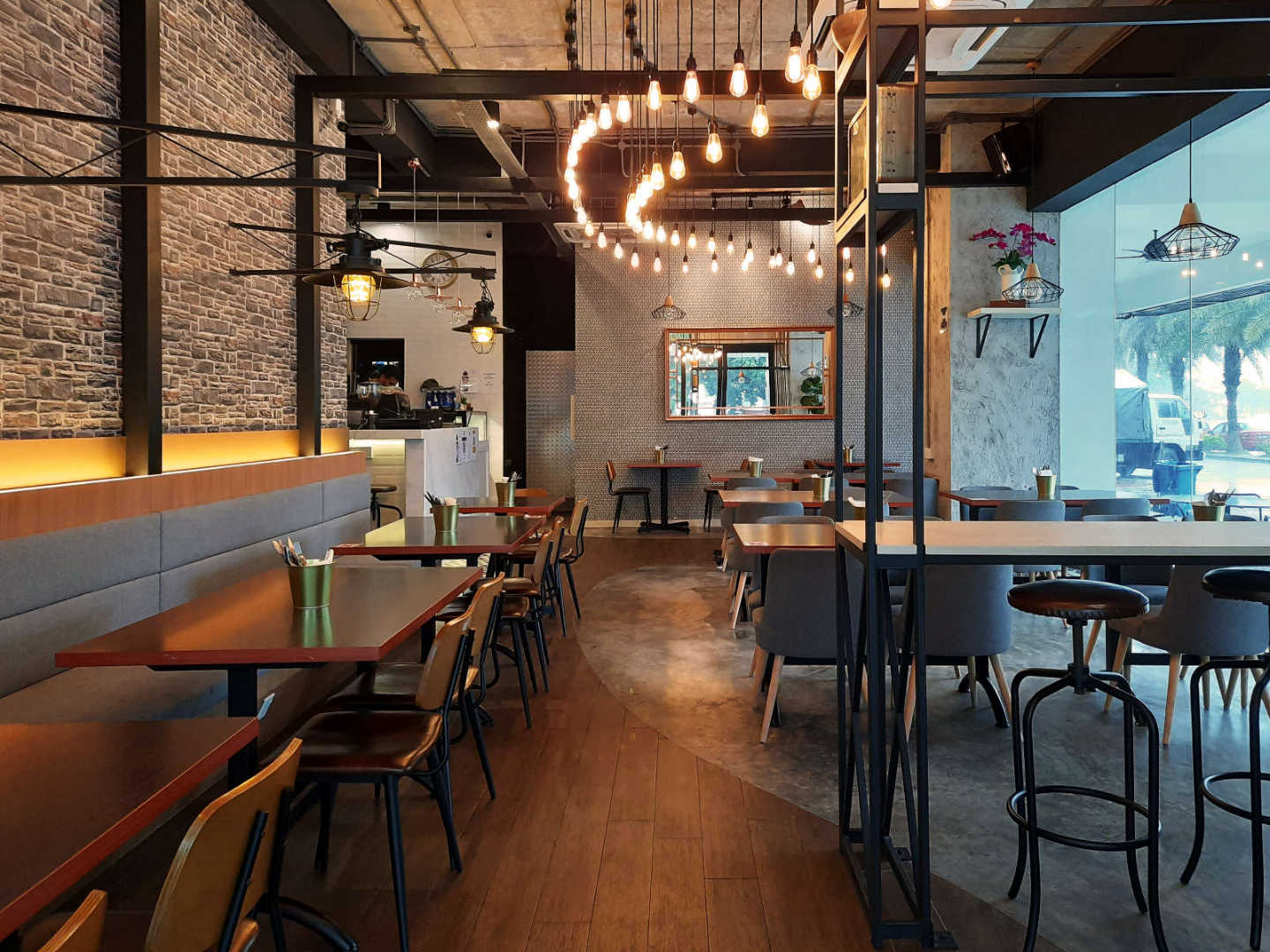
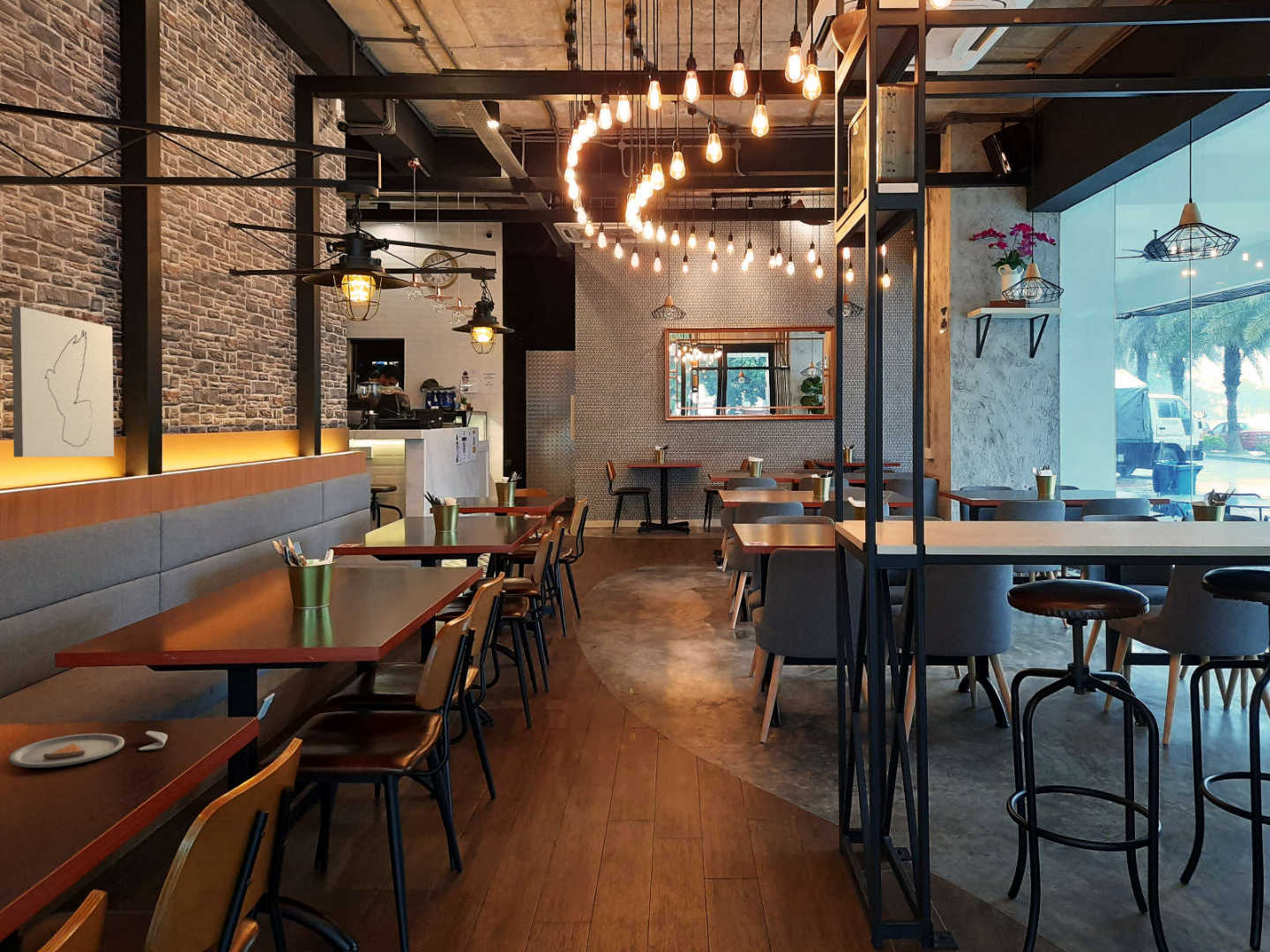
+ wall art [11,306,115,457]
+ dinner plate [8,730,168,769]
